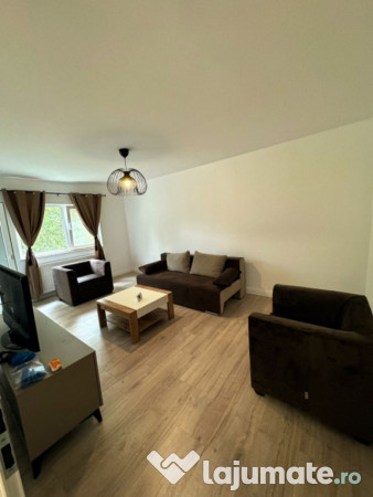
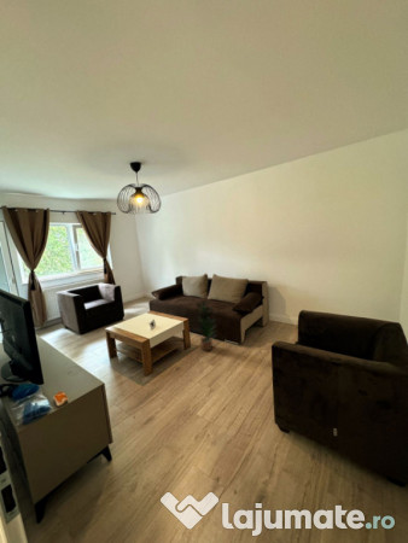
+ potted plant [191,300,220,352]
